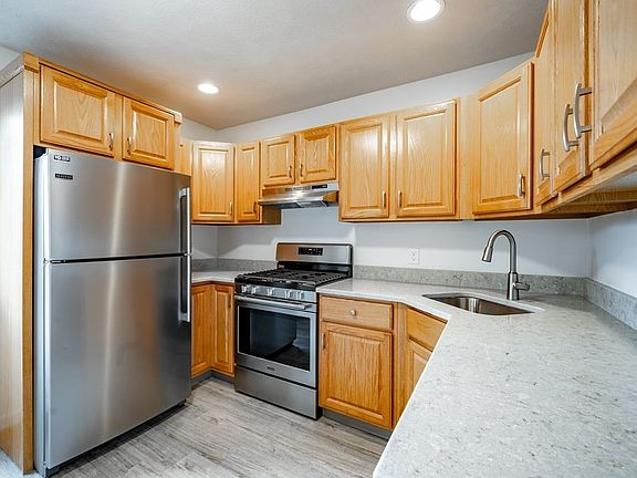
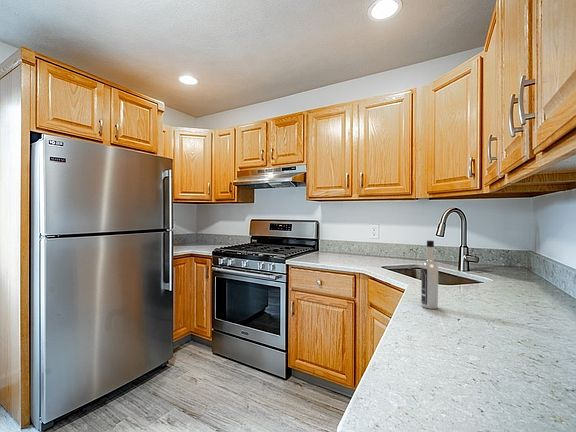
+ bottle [420,240,439,310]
